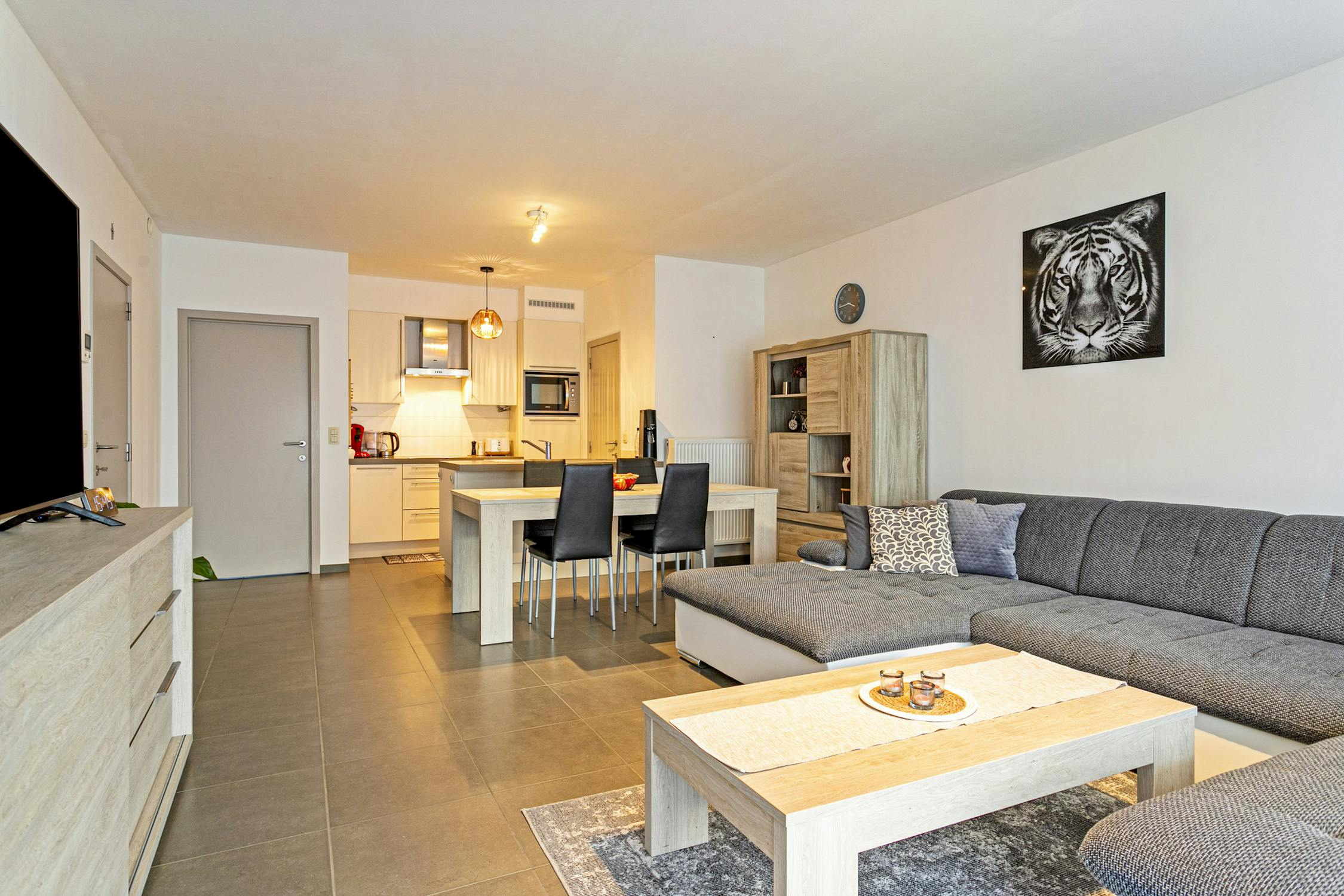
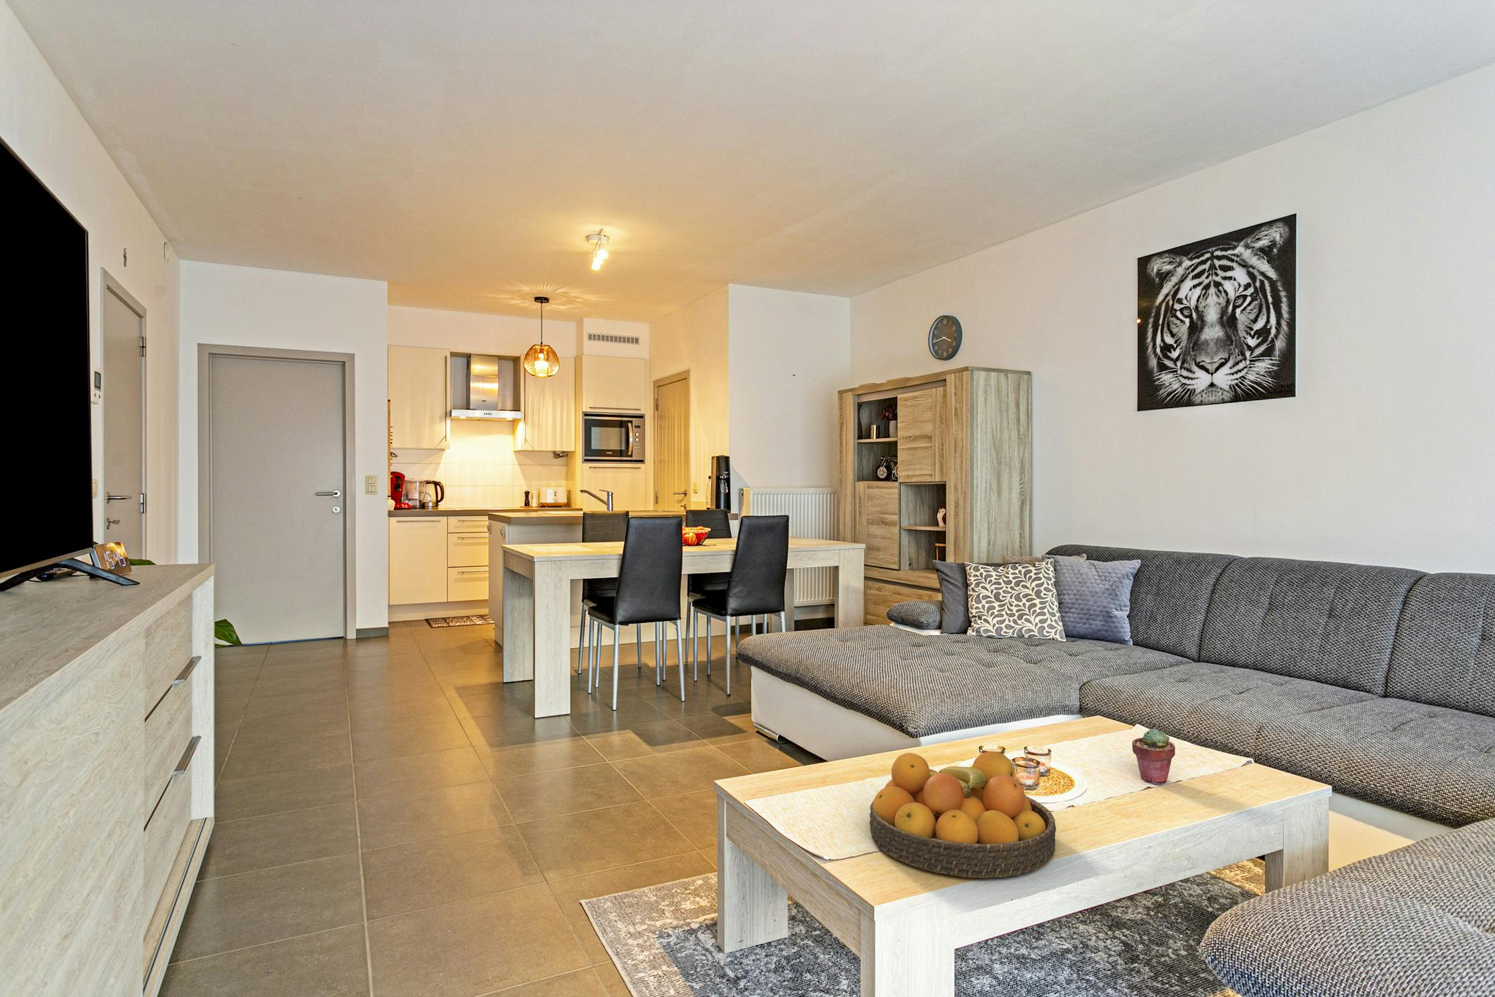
+ potted succulent [1131,728,1176,784]
+ fruit bowl [869,750,1057,879]
